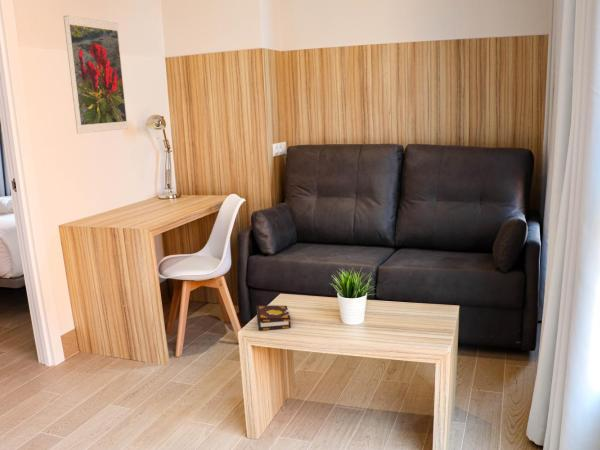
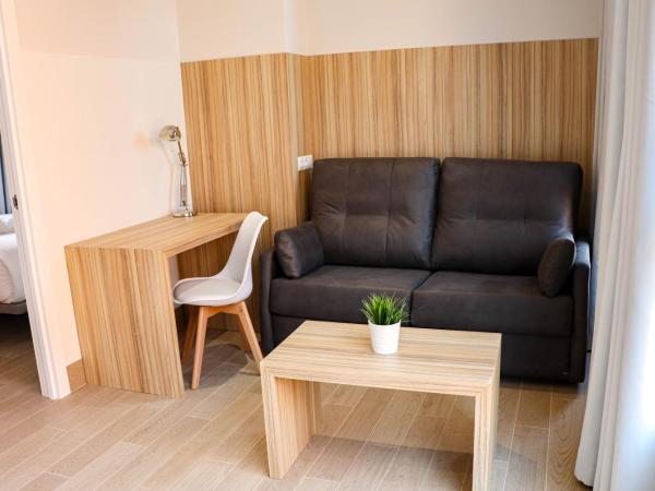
- book [255,305,292,331]
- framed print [63,15,129,134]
